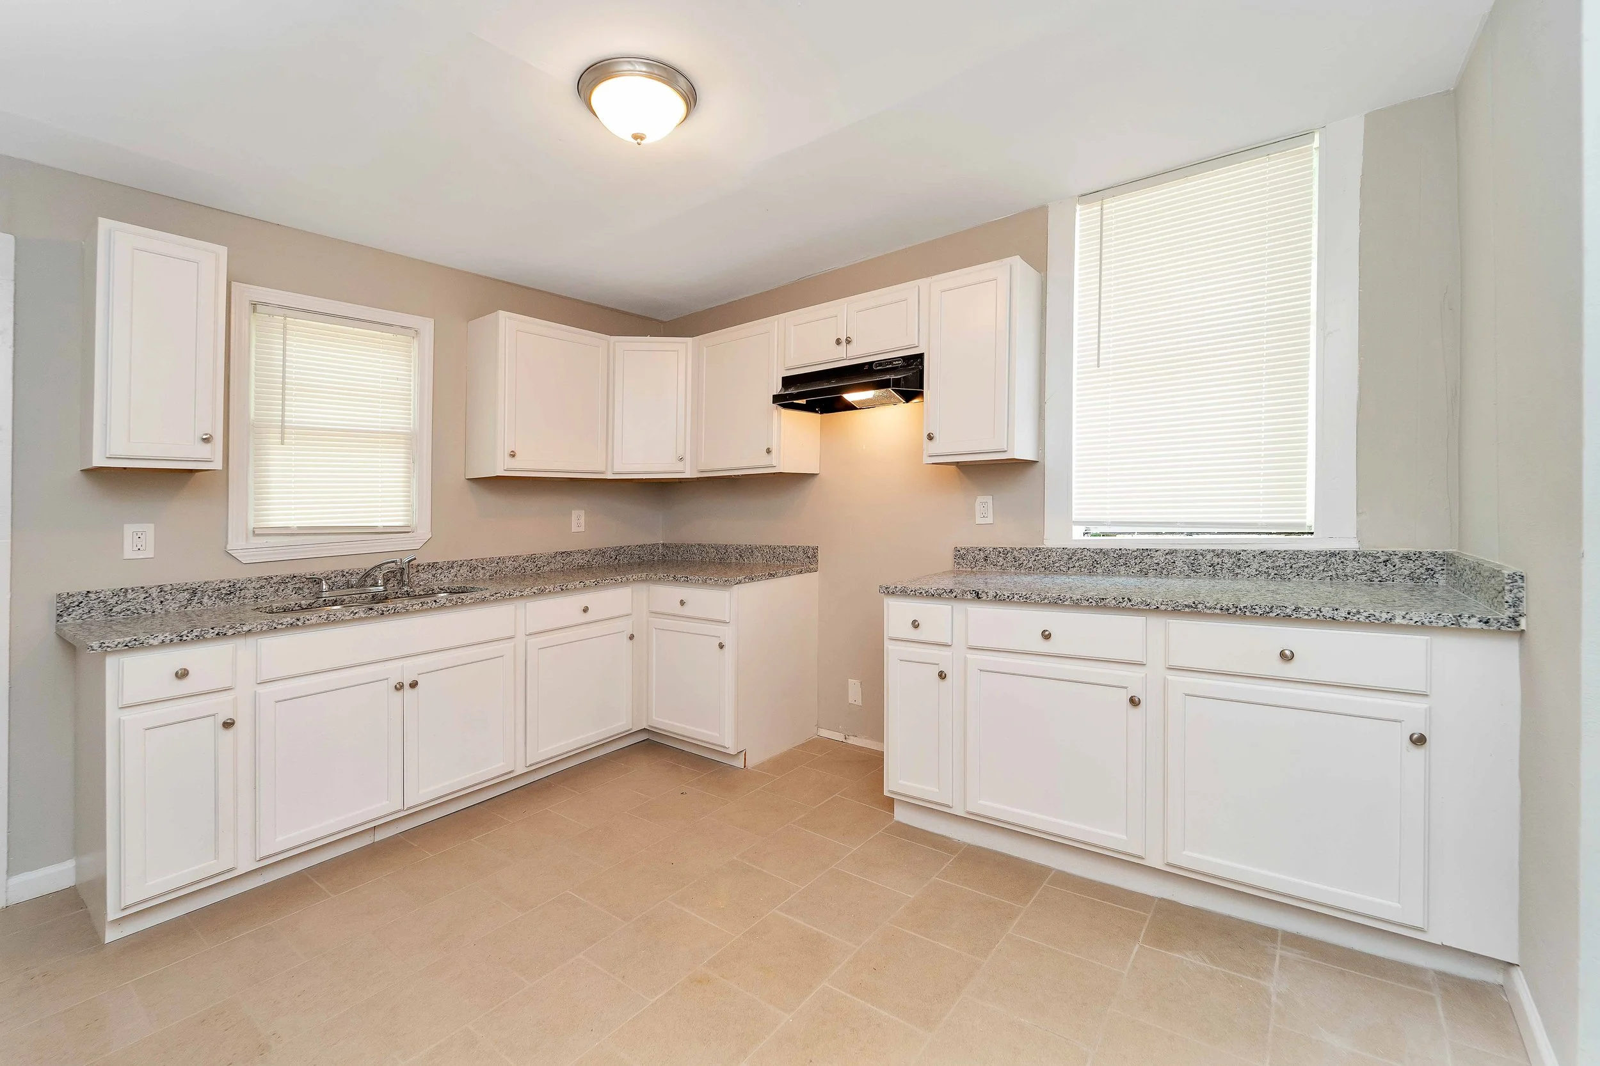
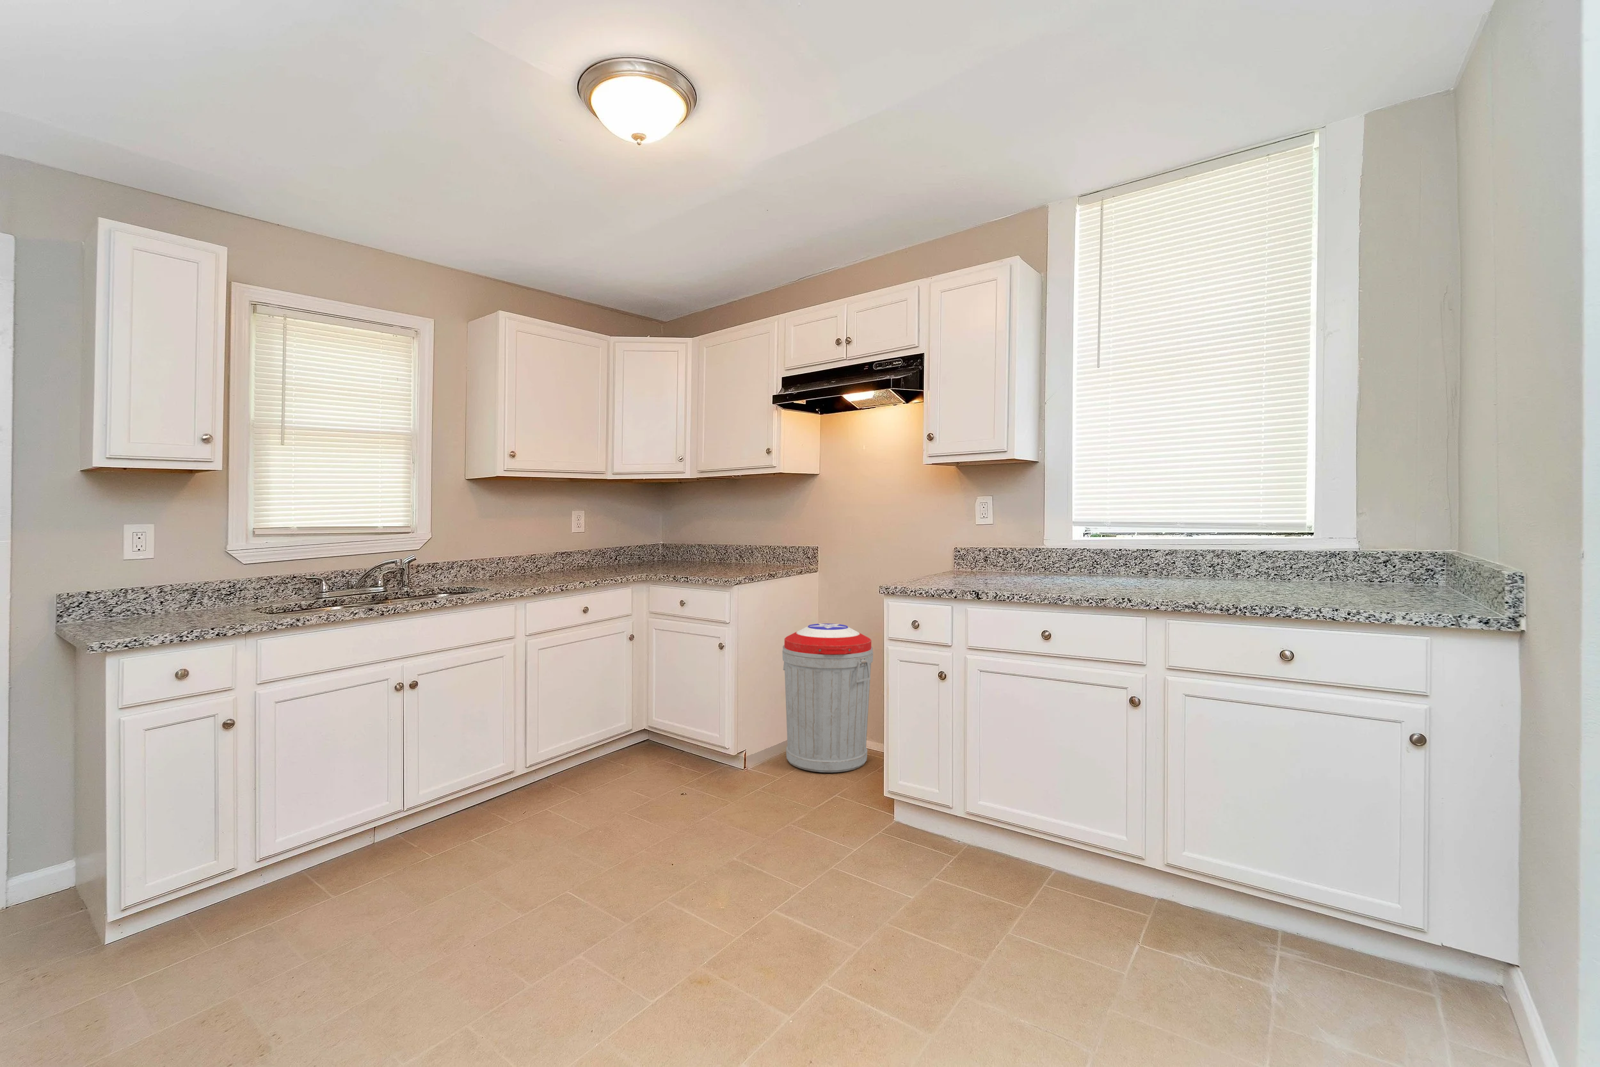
+ trash can [781,623,874,773]
